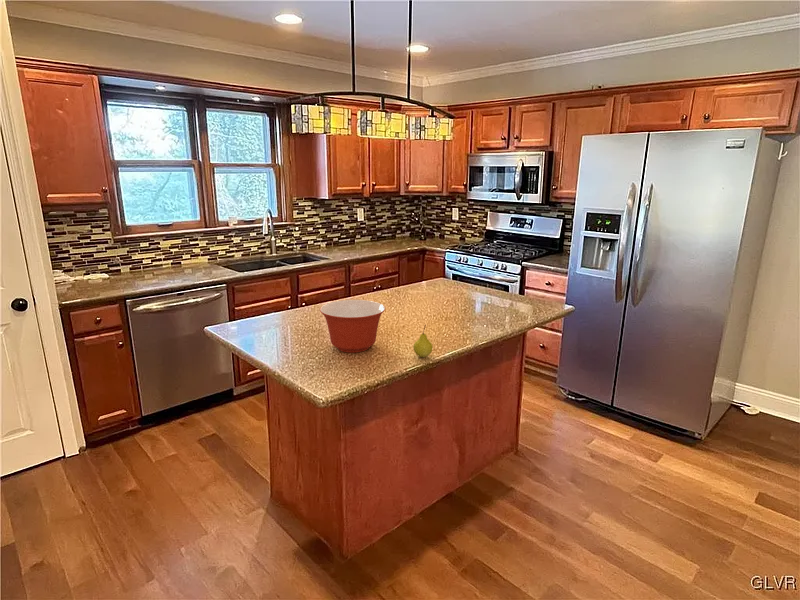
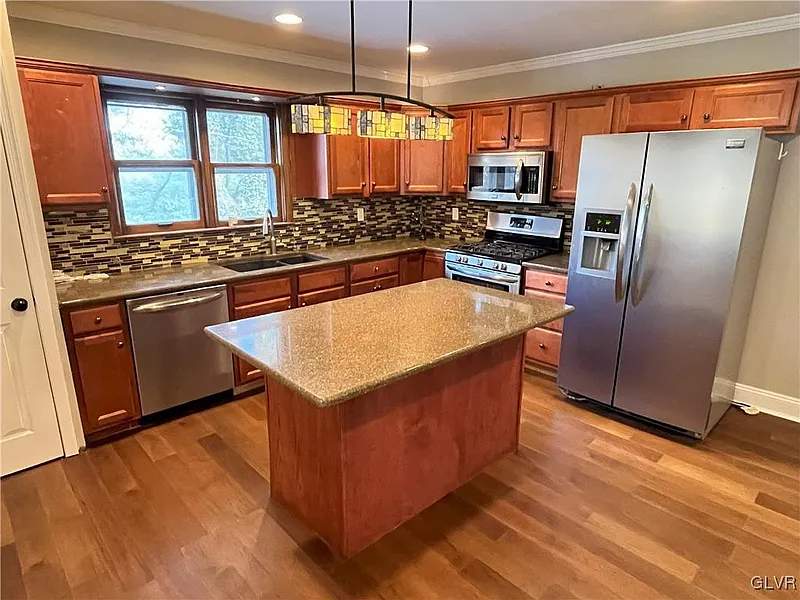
- mixing bowl [319,299,386,354]
- fruit [412,324,433,358]
